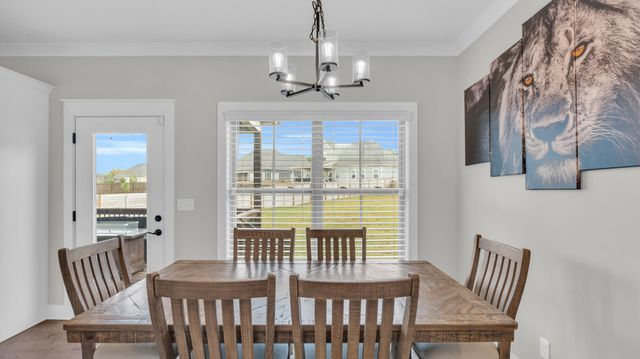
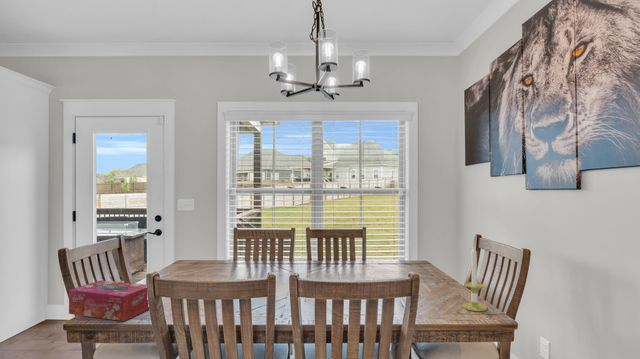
+ tissue box [68,280,150,322]
+ candle [461,246,488,312]
